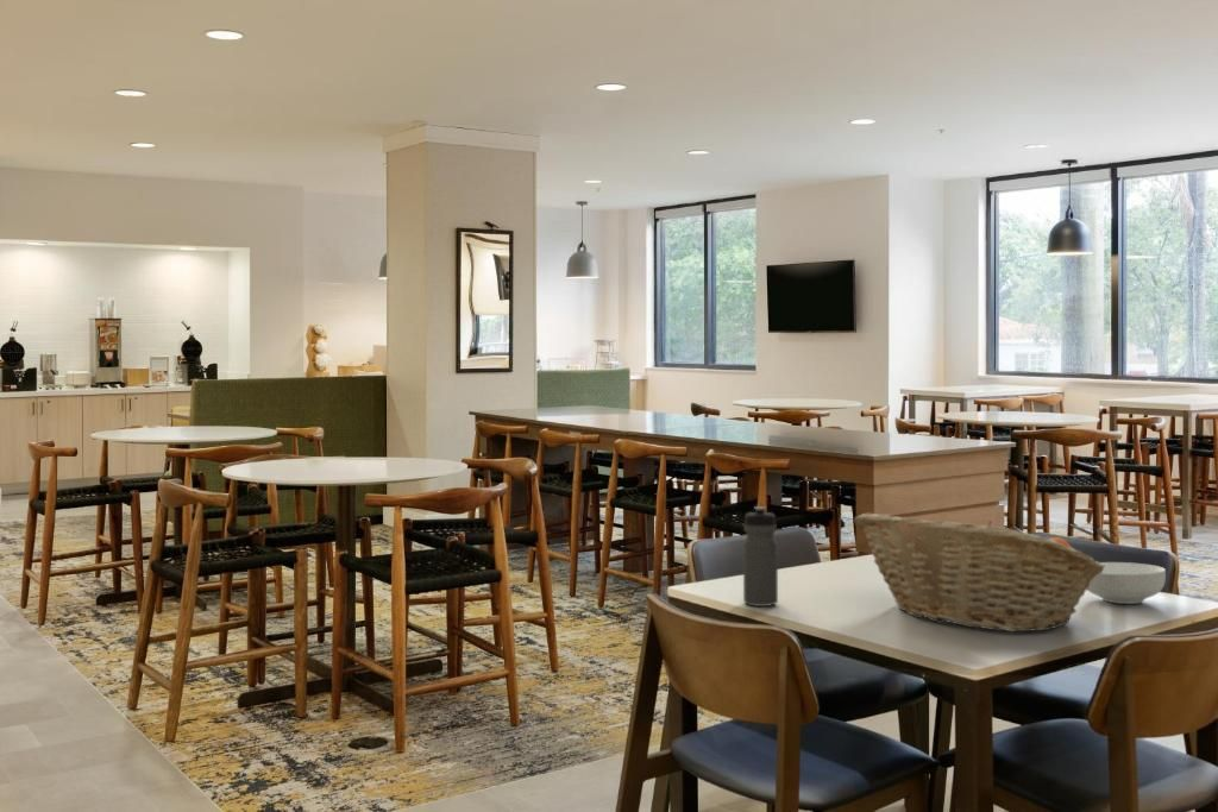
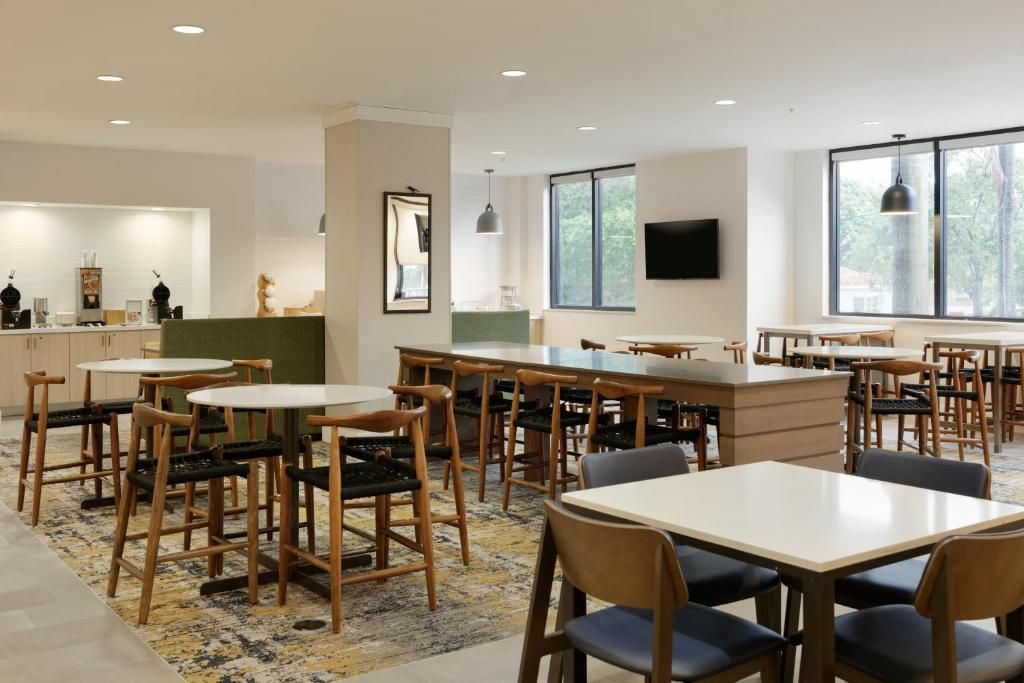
- water bottle [742,505,779,608]
- cereal bowl [1086,561,1167,605]
- fruit basket [853,511,1105,632]
